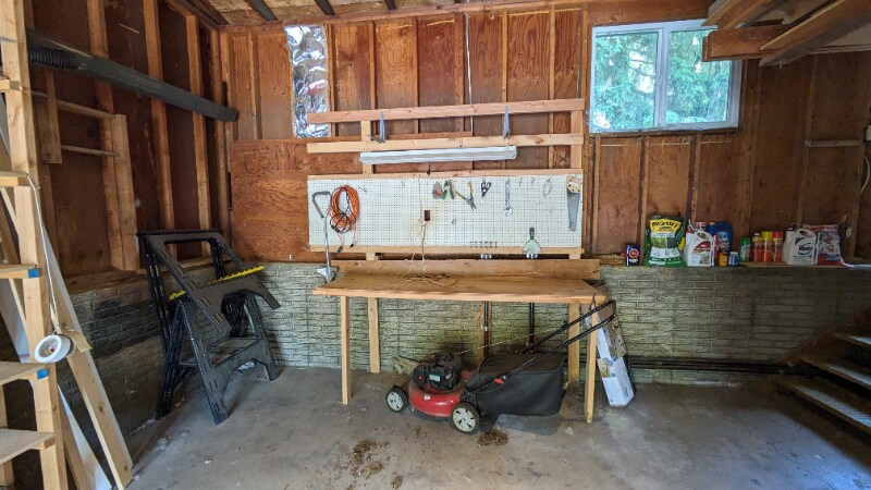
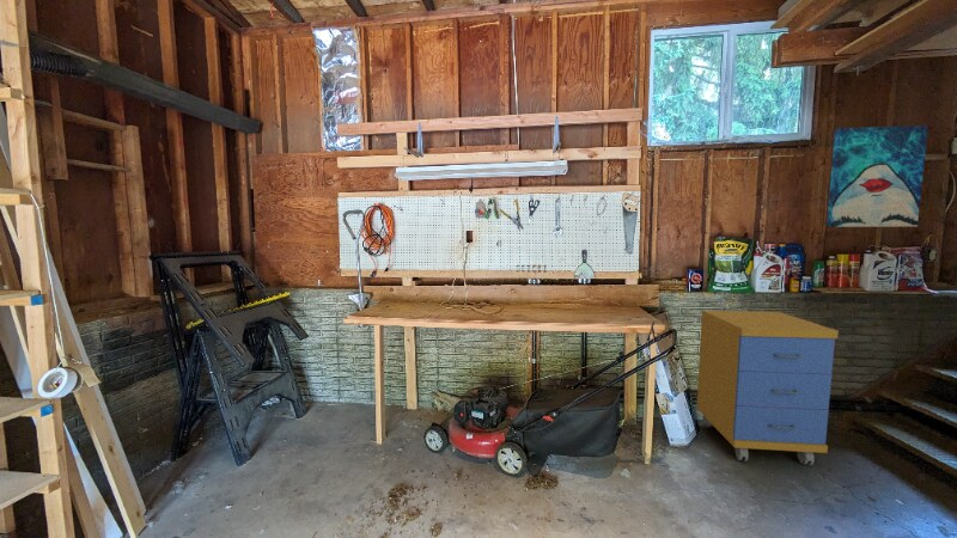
+ storage cabinet [696,310,840,466]
+ wall art [825,124,929,228]
